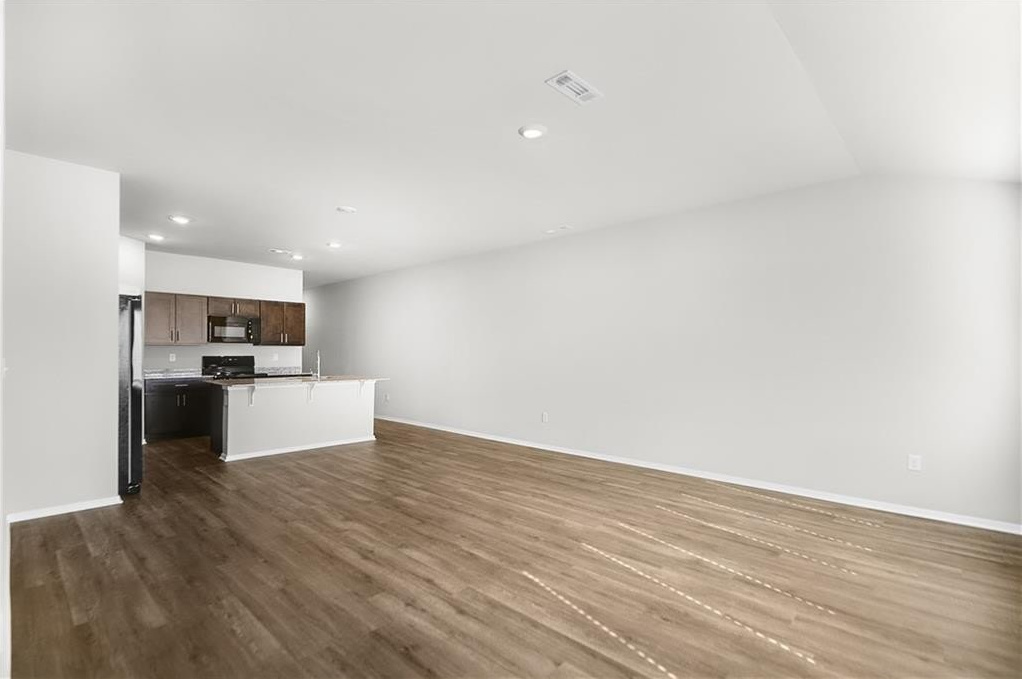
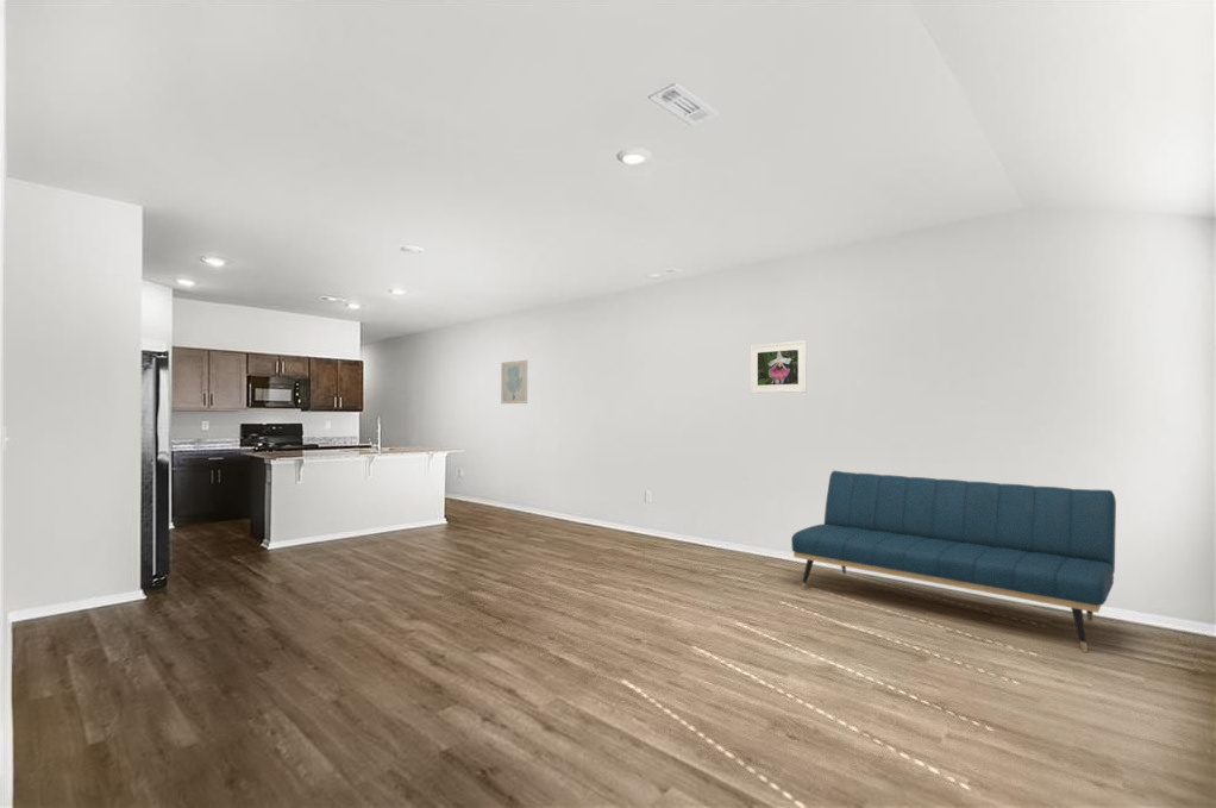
+ wall art [500,359,528,405]
+ sofa [790,470,1117,653]
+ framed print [750,339,808,395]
